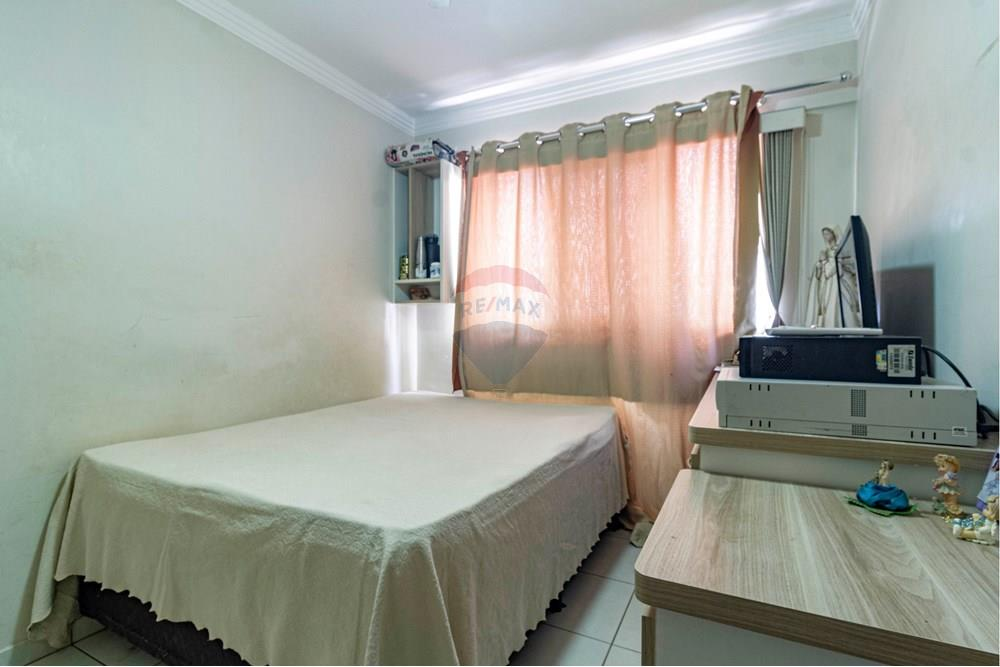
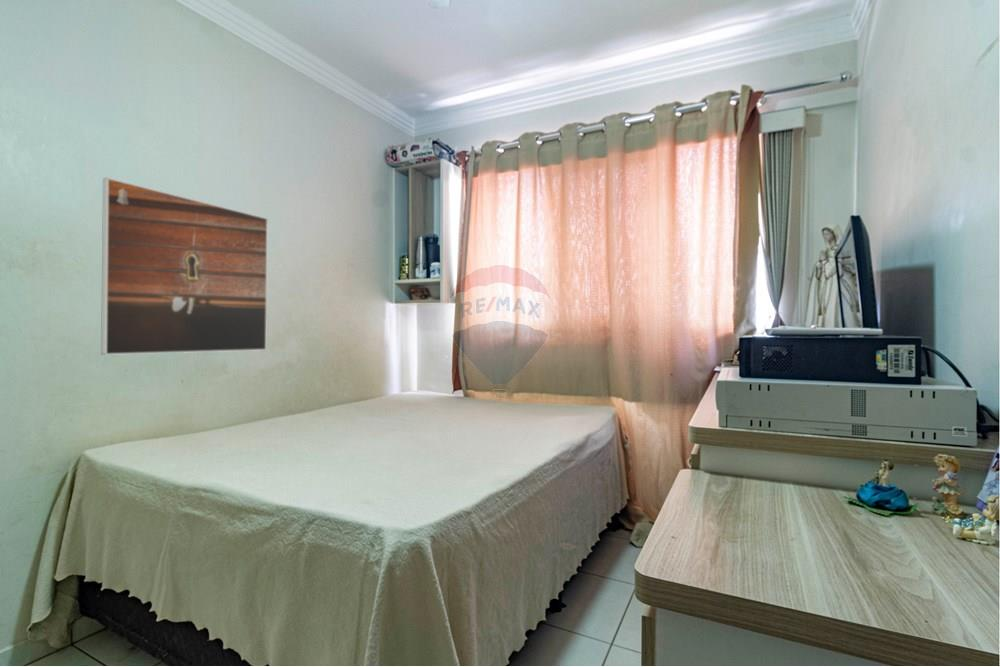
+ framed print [100,177,269,356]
